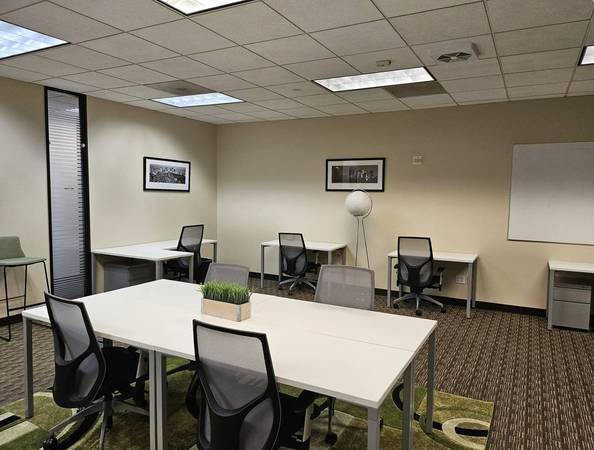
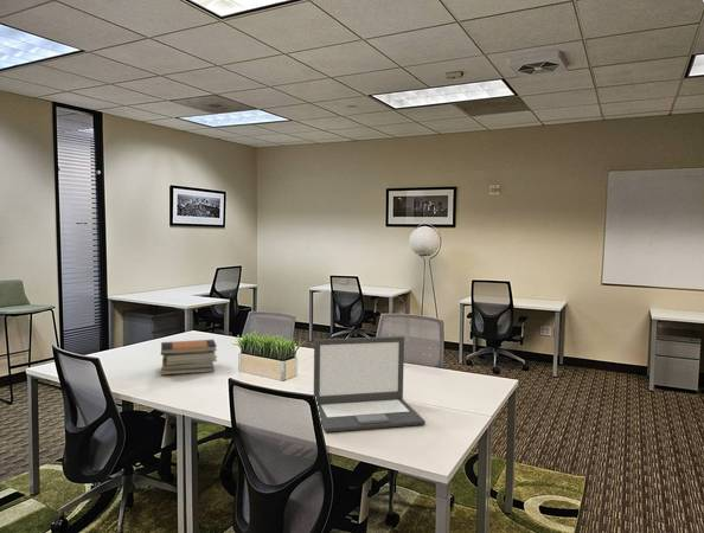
+ laptop [313,335,427,434]
+ book stack [160,339,218,377]
